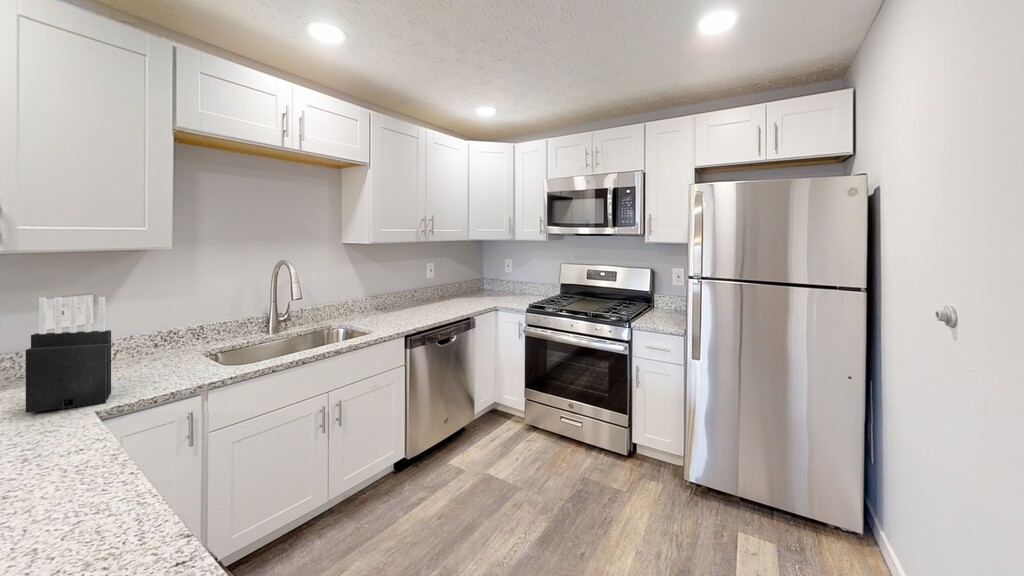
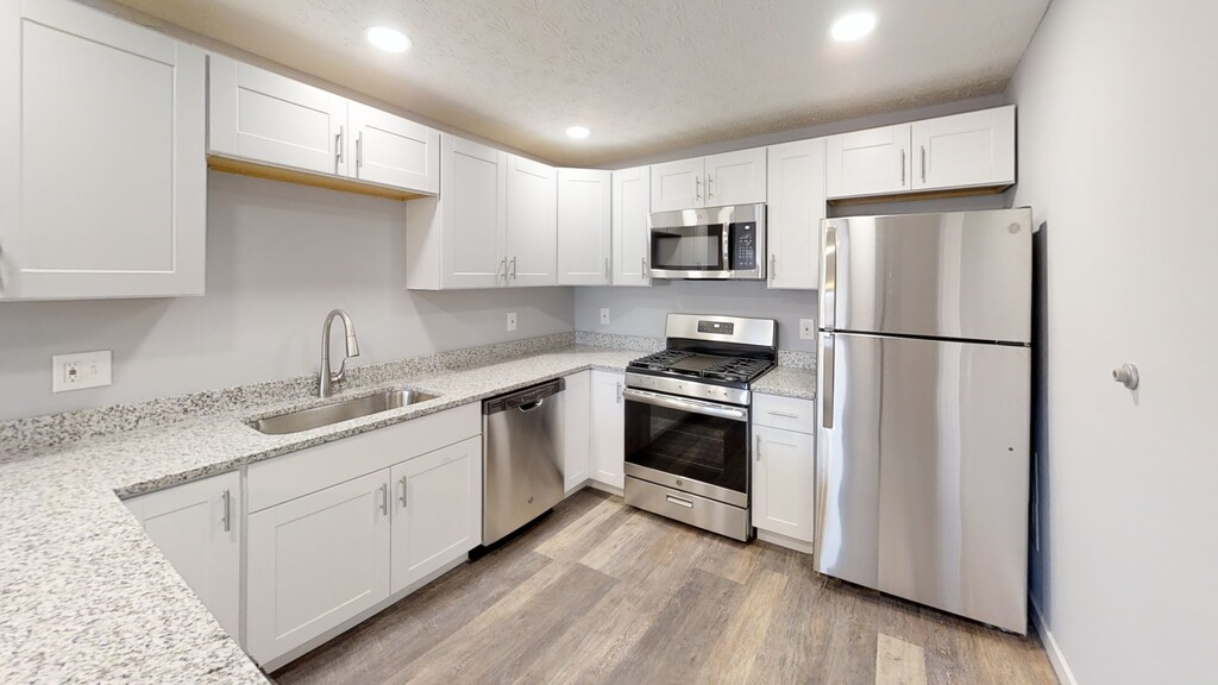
- knife block [25,296,112,414]
